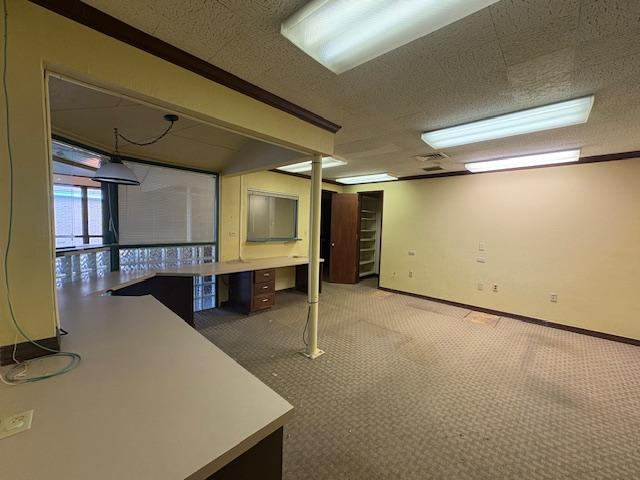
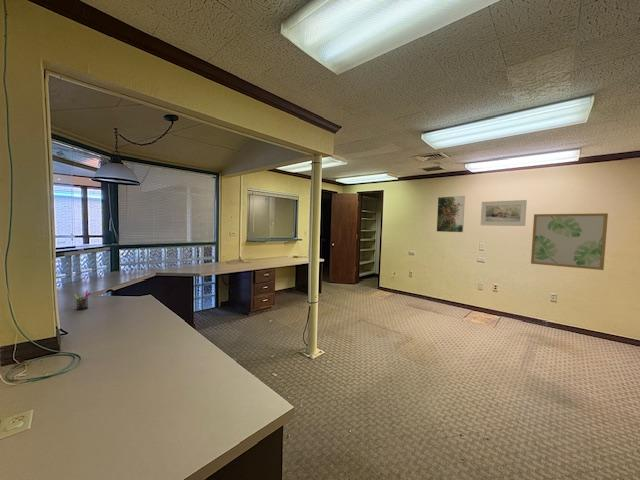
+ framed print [436,195,466,233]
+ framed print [480,199,528,227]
+ pen holder [73,289,92,311]
+ wall art [530,212,609,271]
